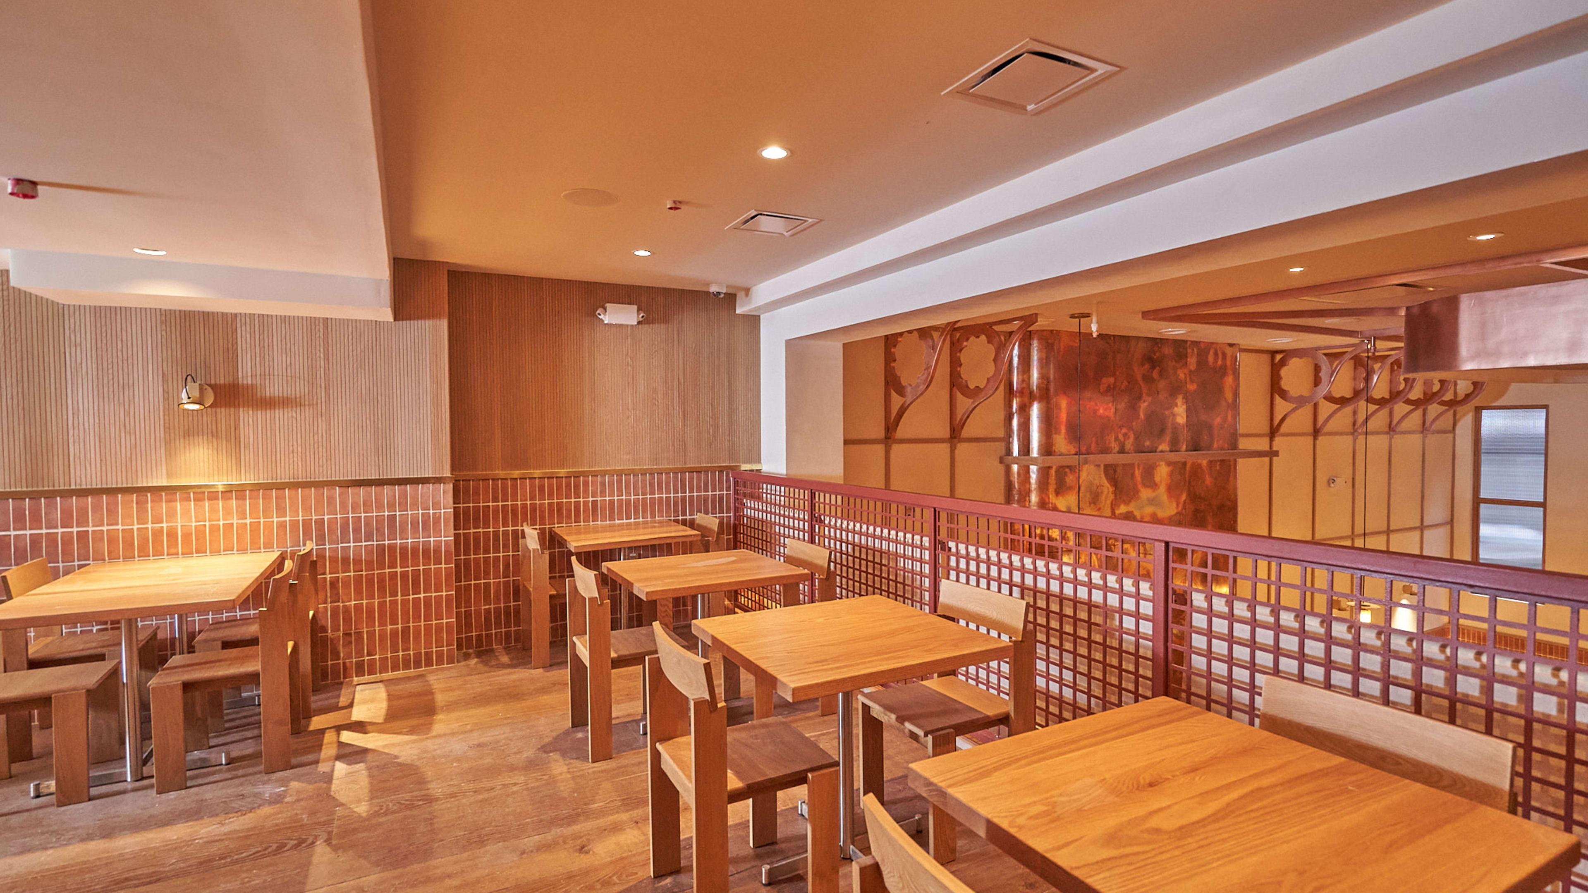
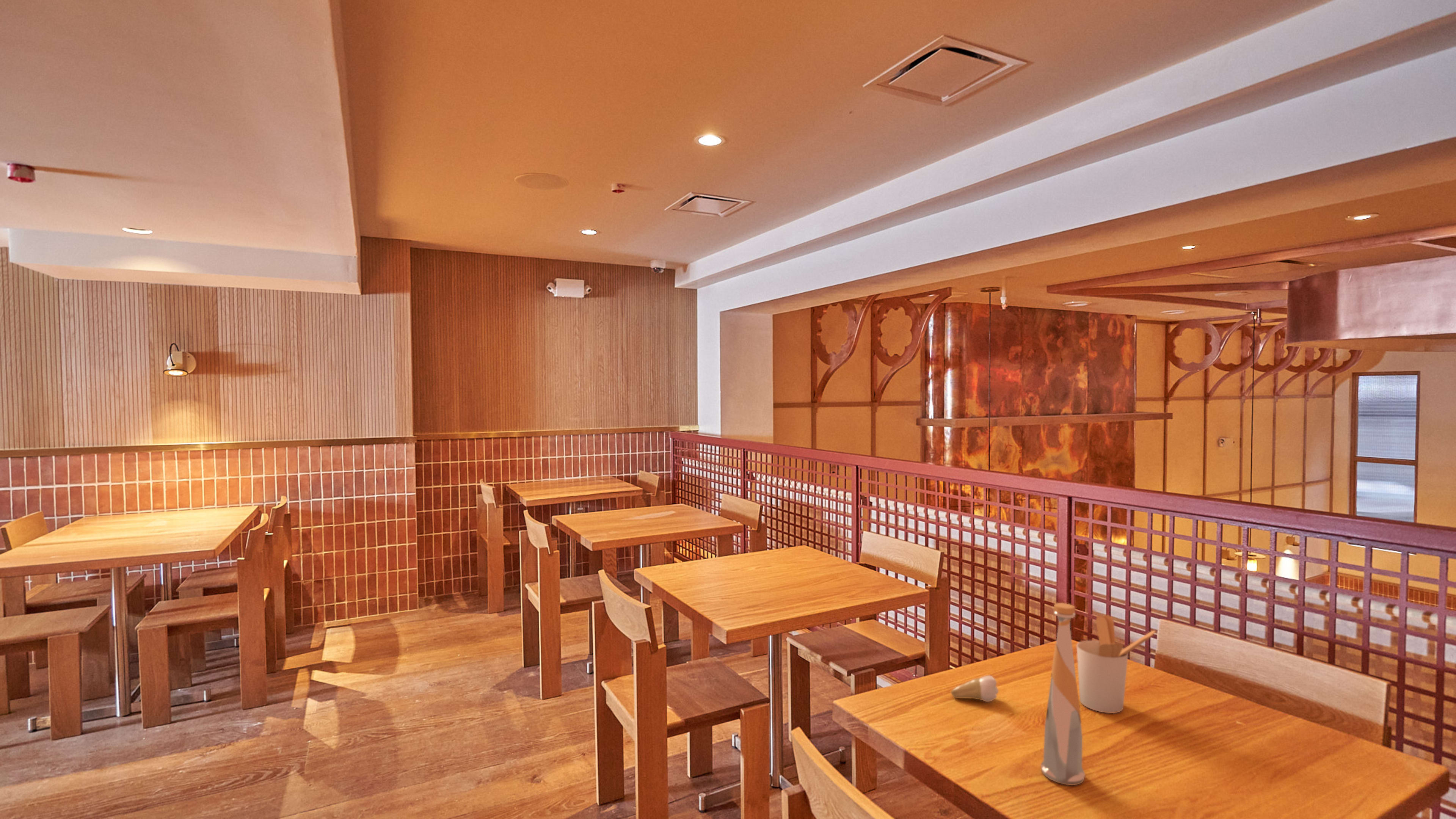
+ tooth [951,675,999,702]
+ utensil holder [1076,615,1156,714]
+ bottle [1040,602,1086,786]
